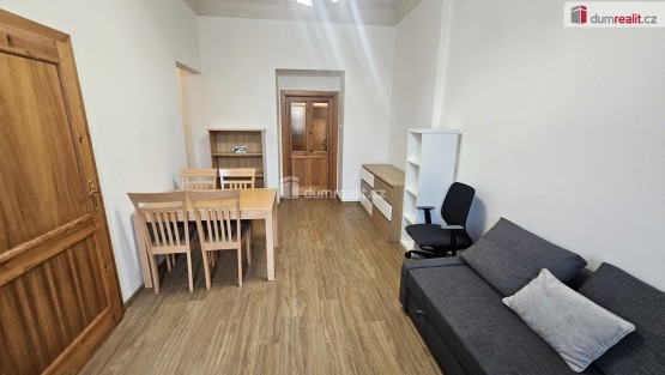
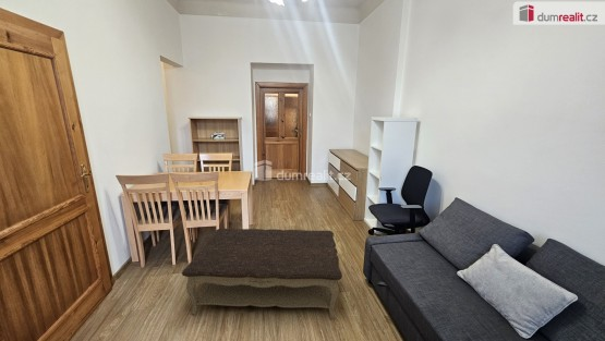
+ coffee table [181,228,343,320]
